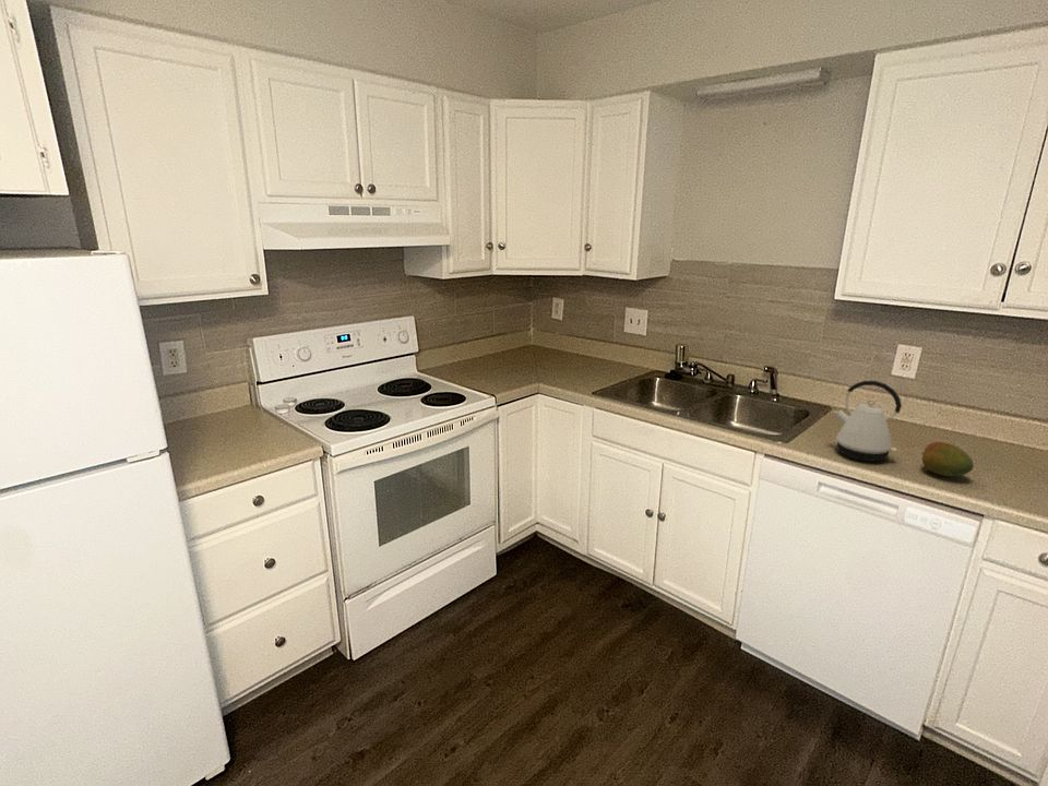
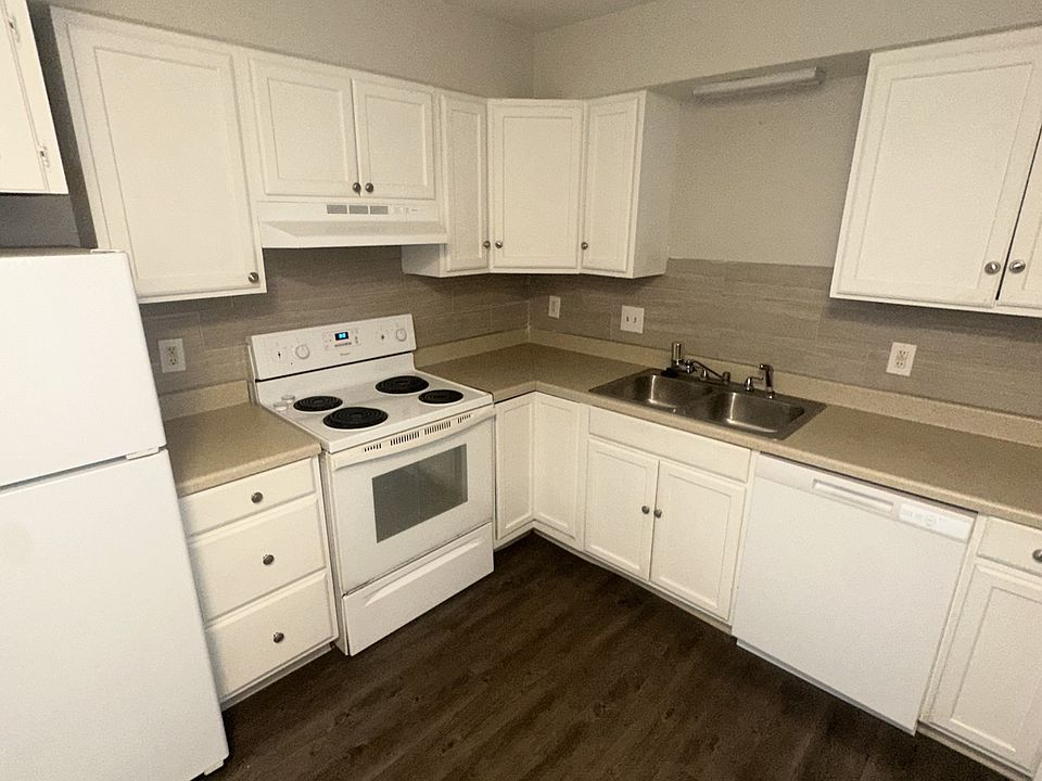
- kettle [832,380,903,462]
- fruit [921,441,974,477]
